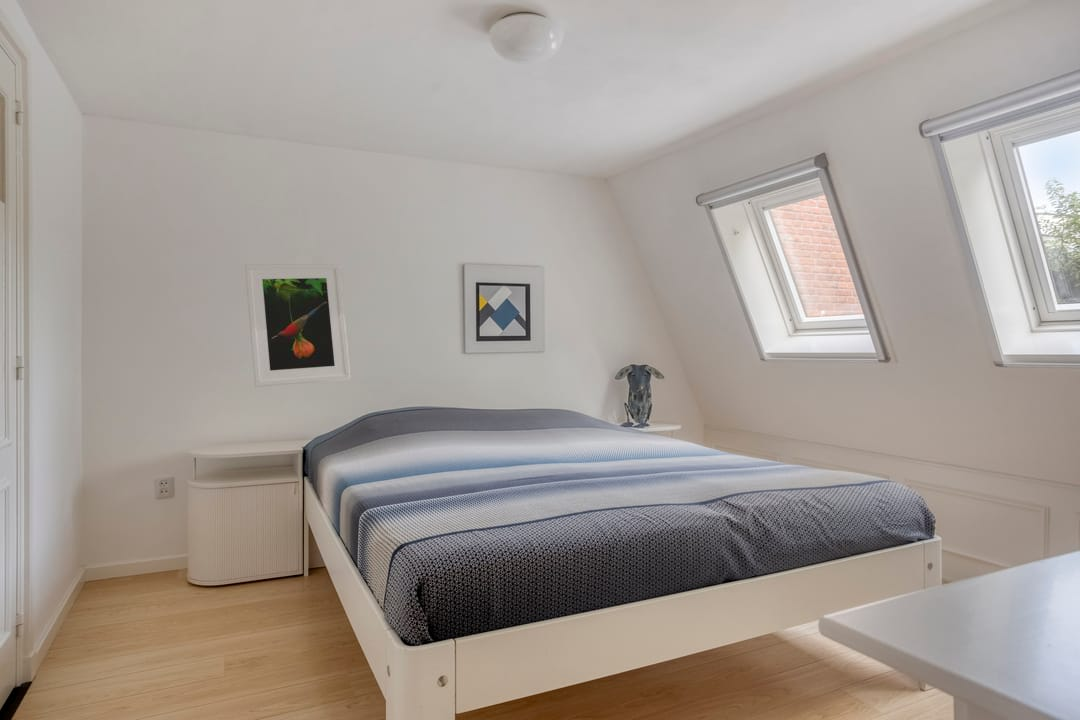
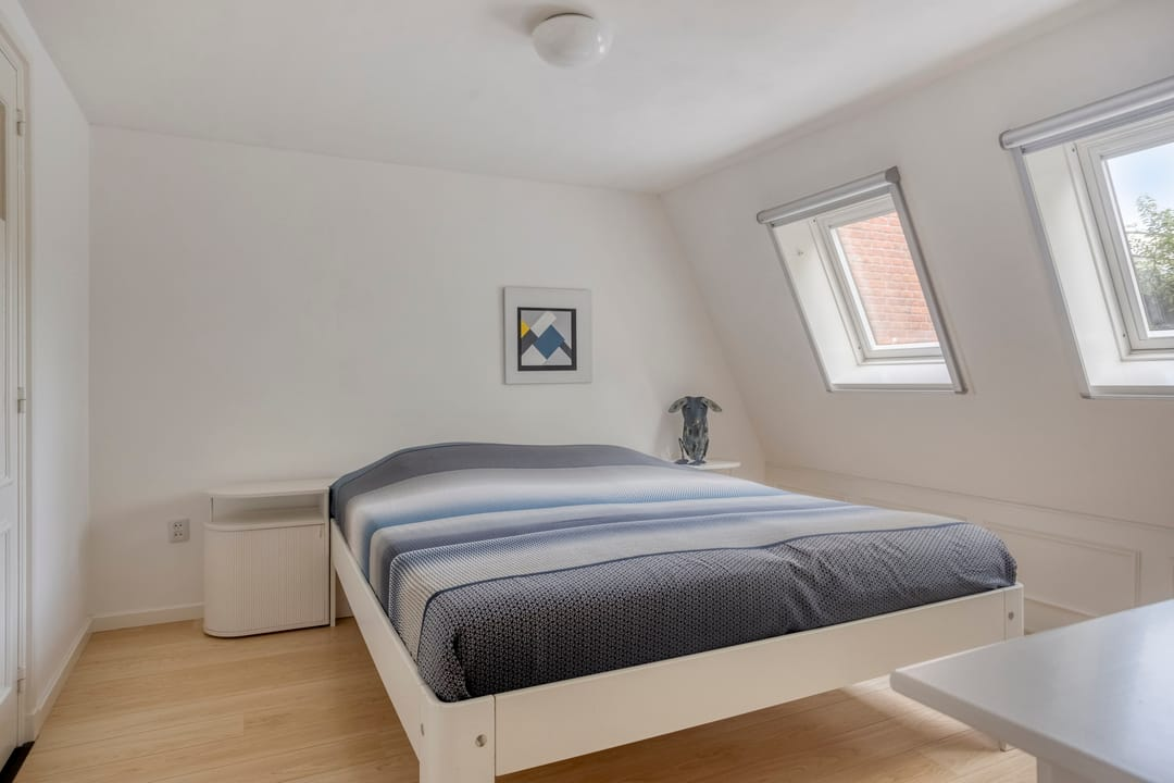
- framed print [244,263,352,388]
